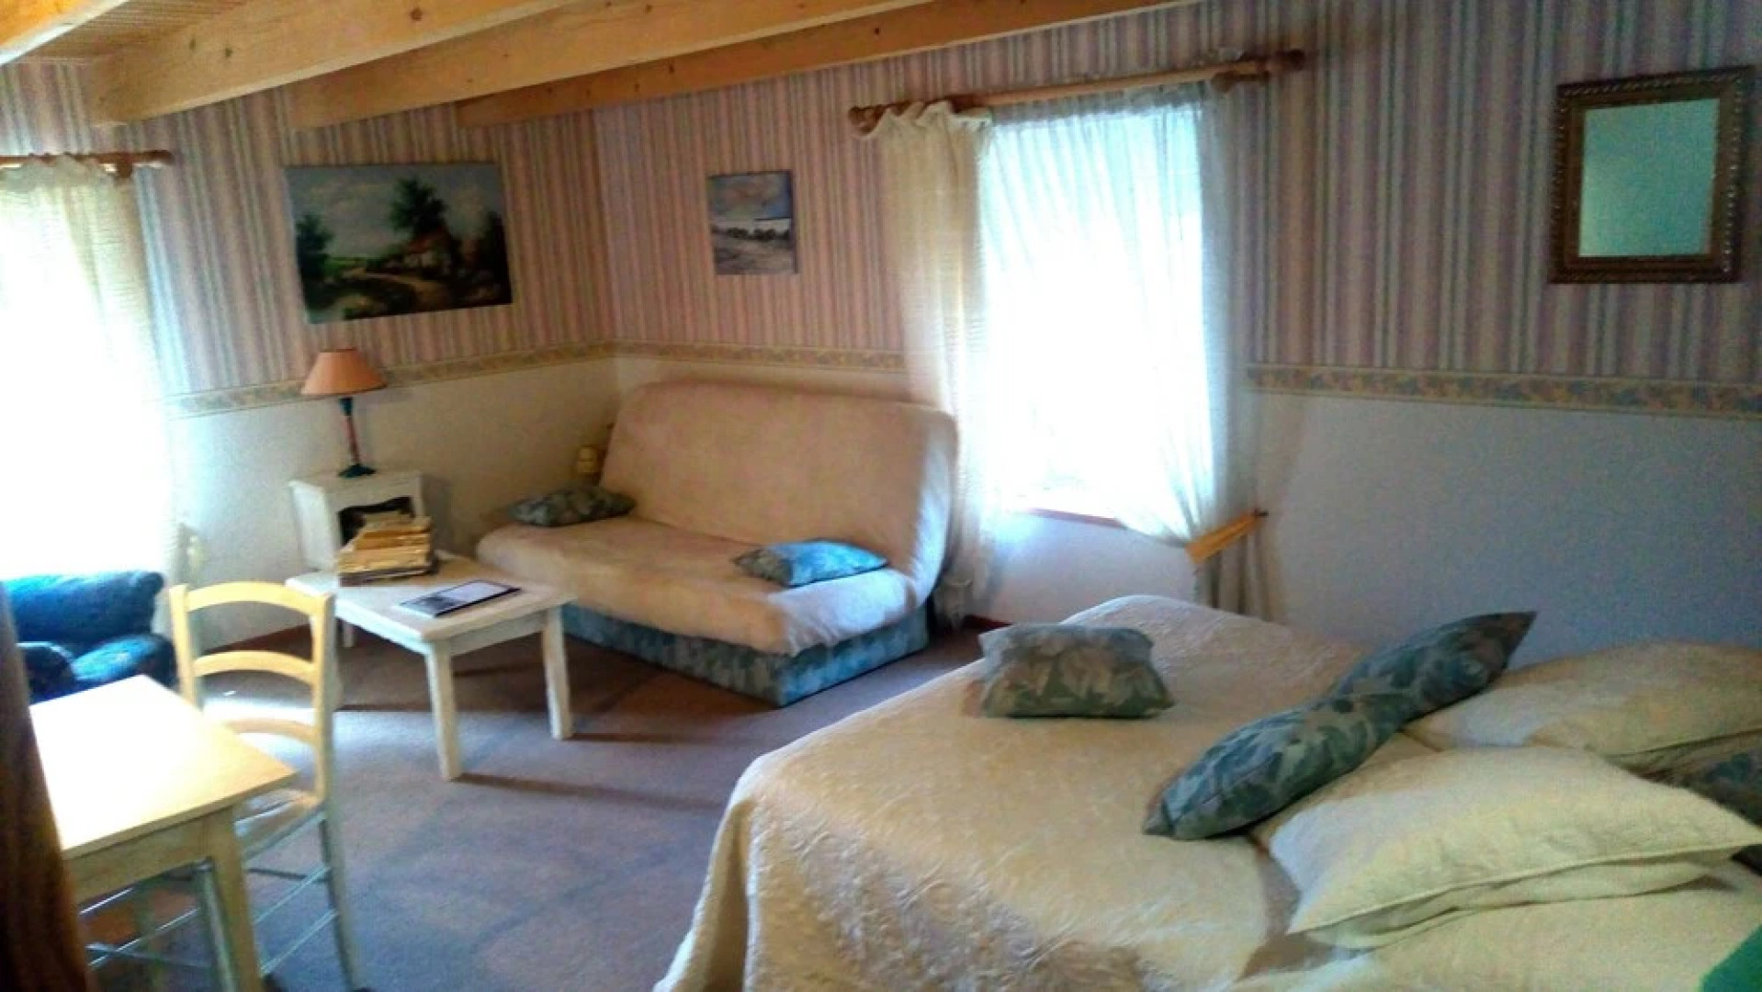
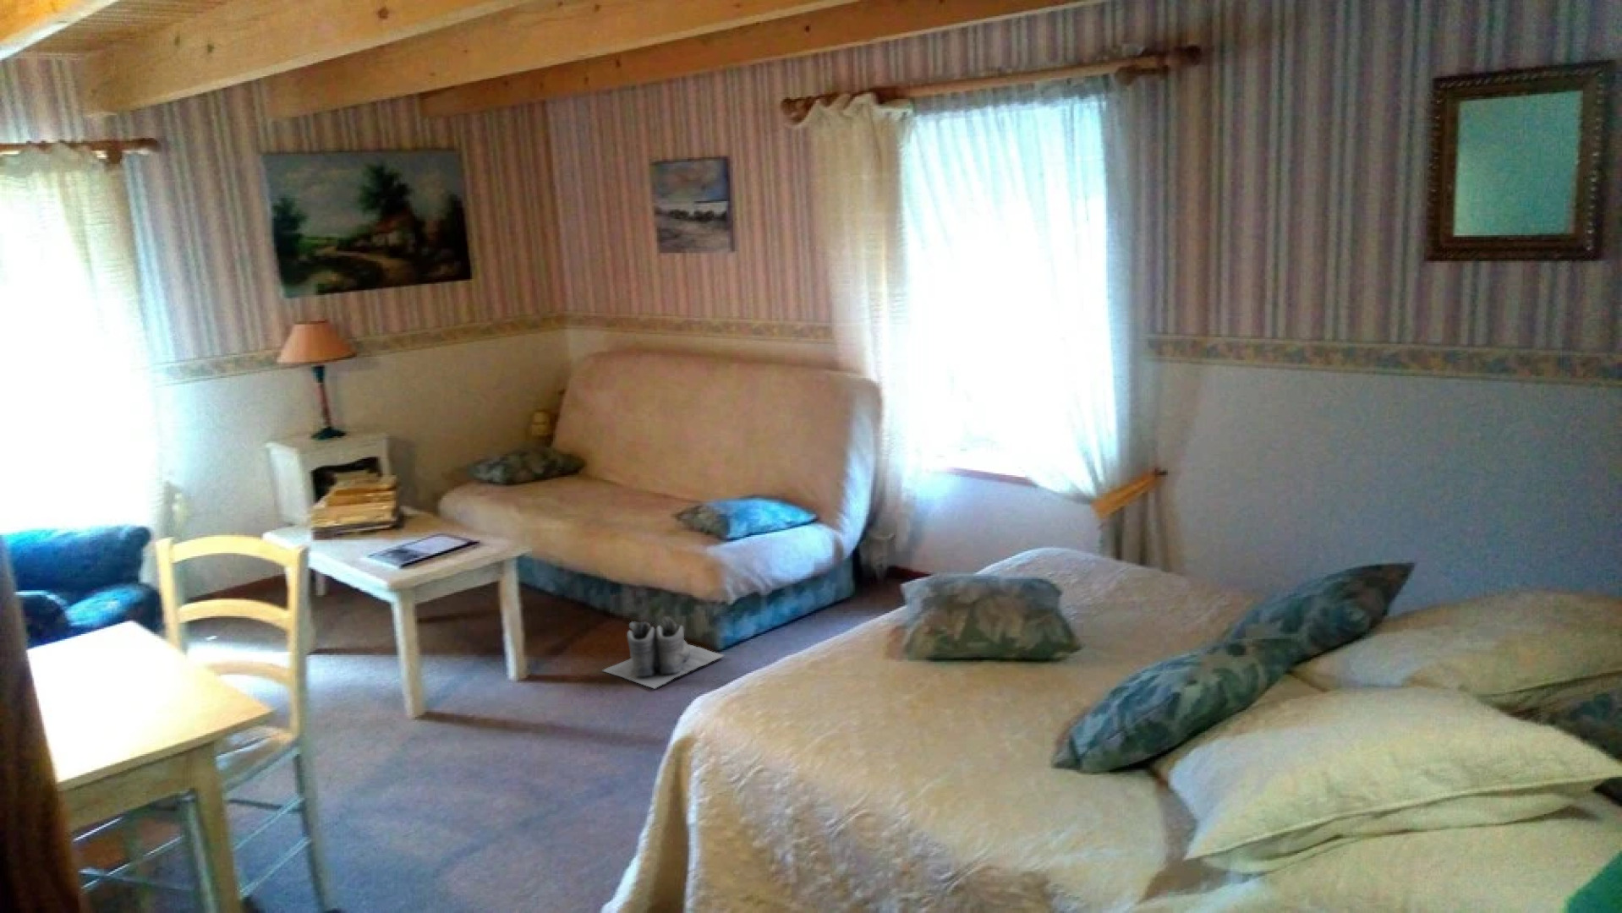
+ boots [600,616,726,690]
